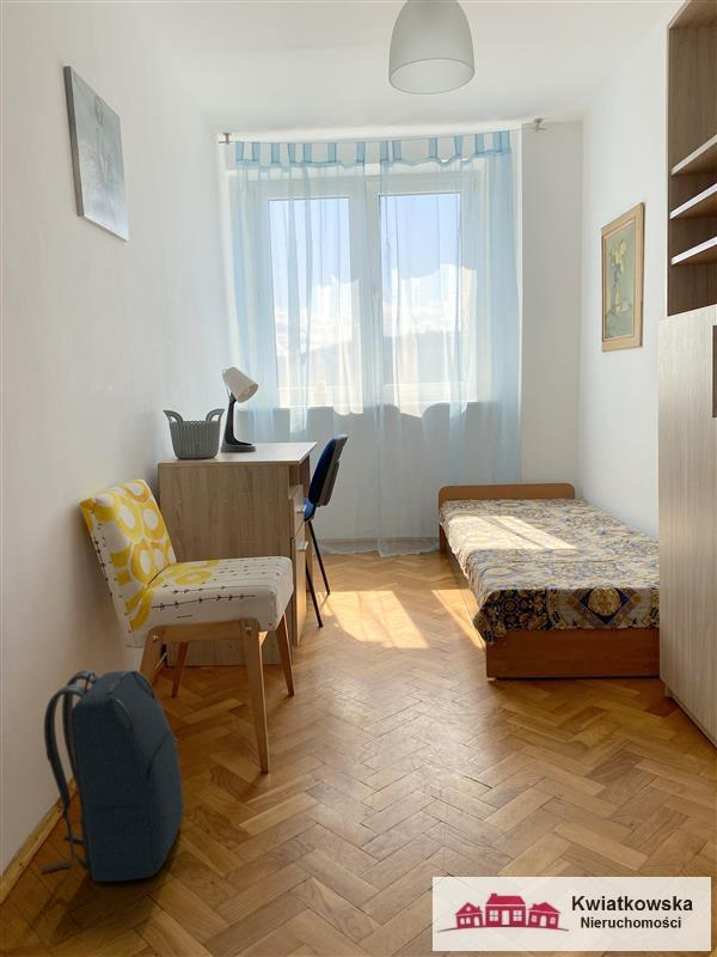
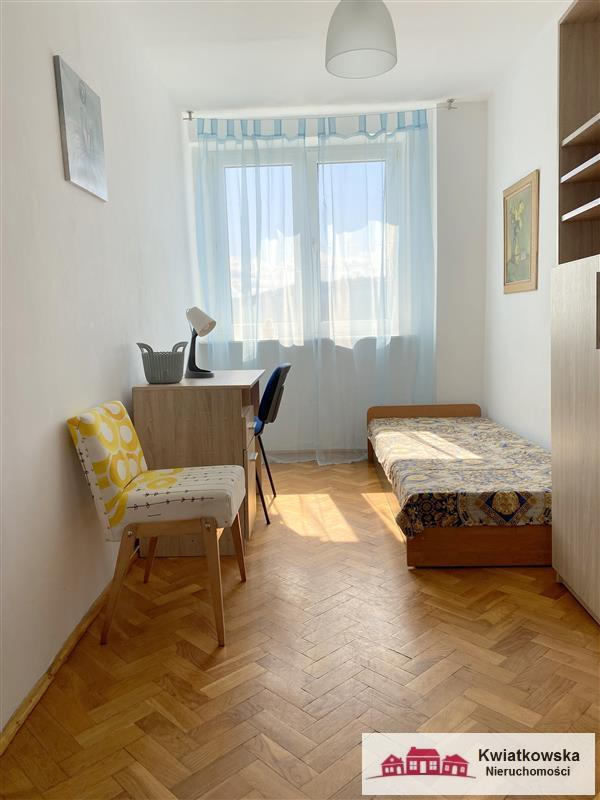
- backpack [41,669,185,883]
